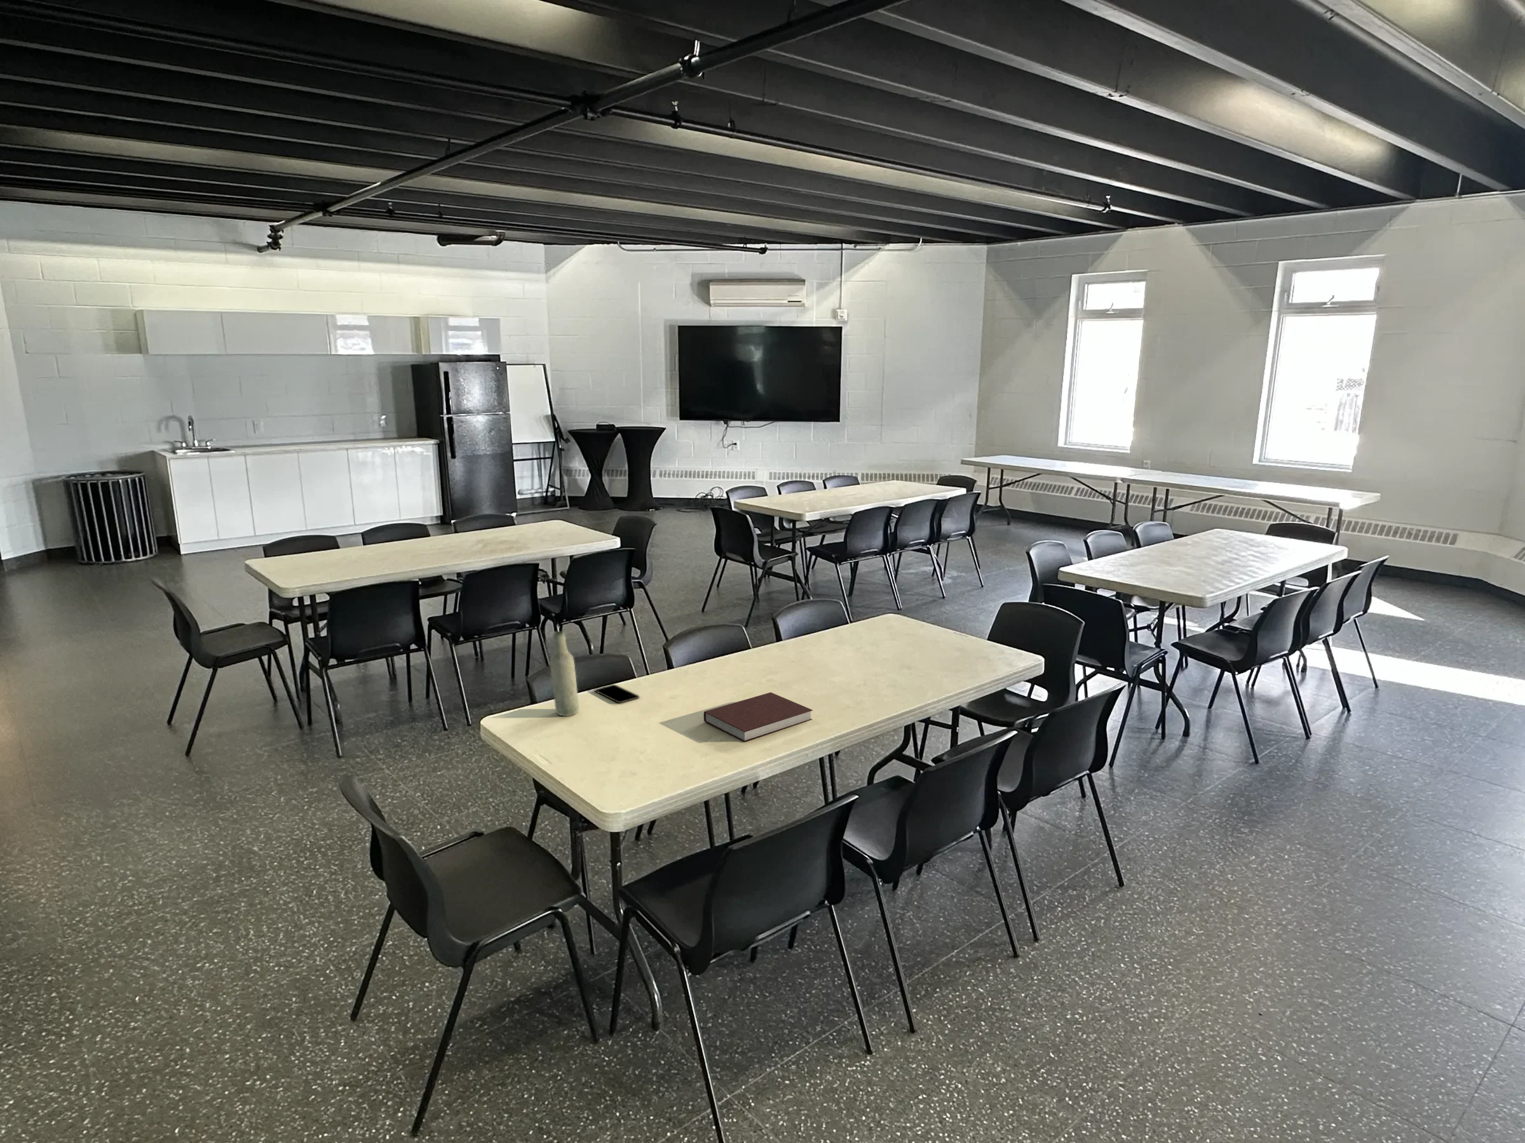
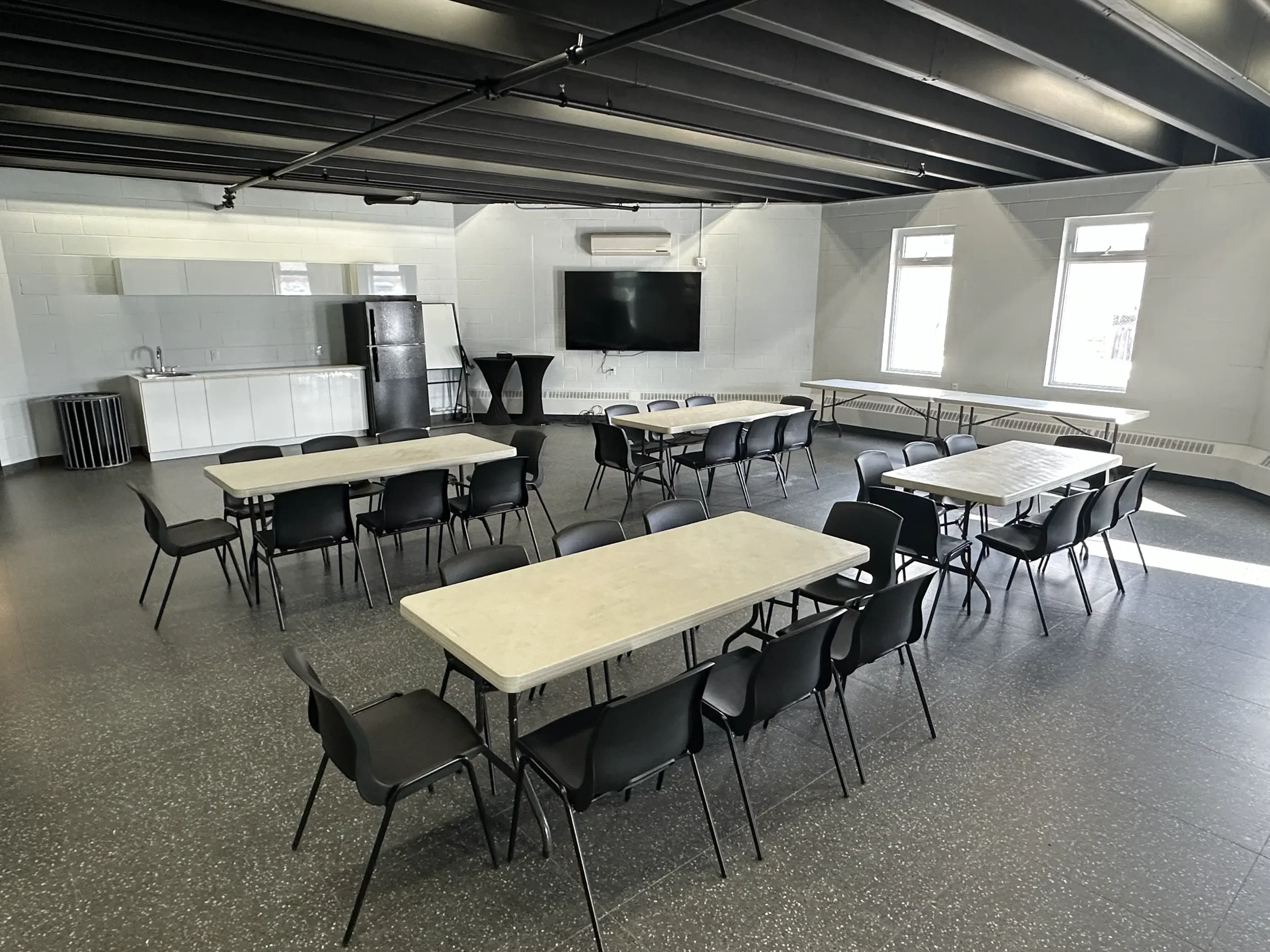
- notebook [702,692,813,742]
- smartphone [593,684,640,704]
- bottle [549,630,580,717]
